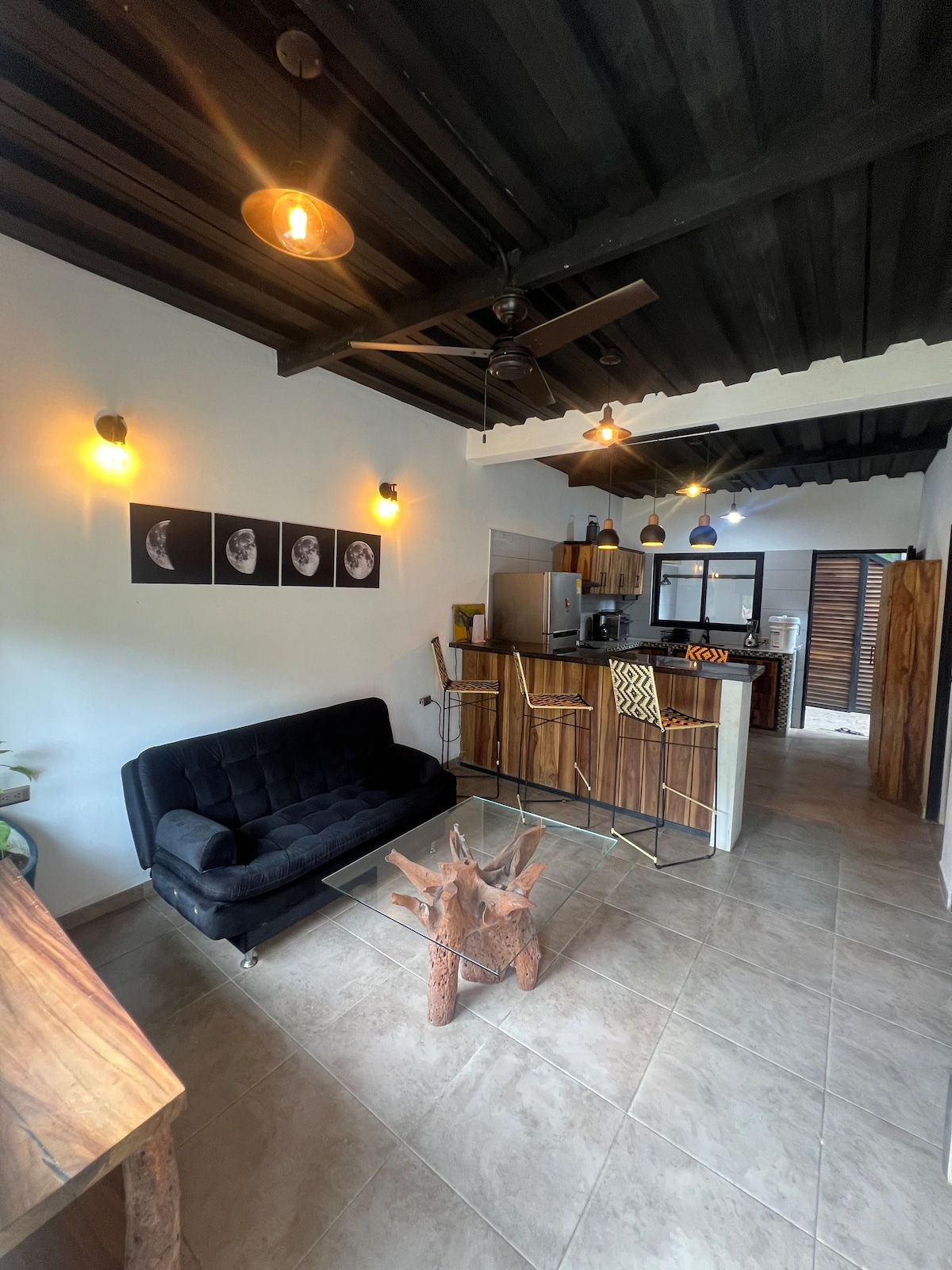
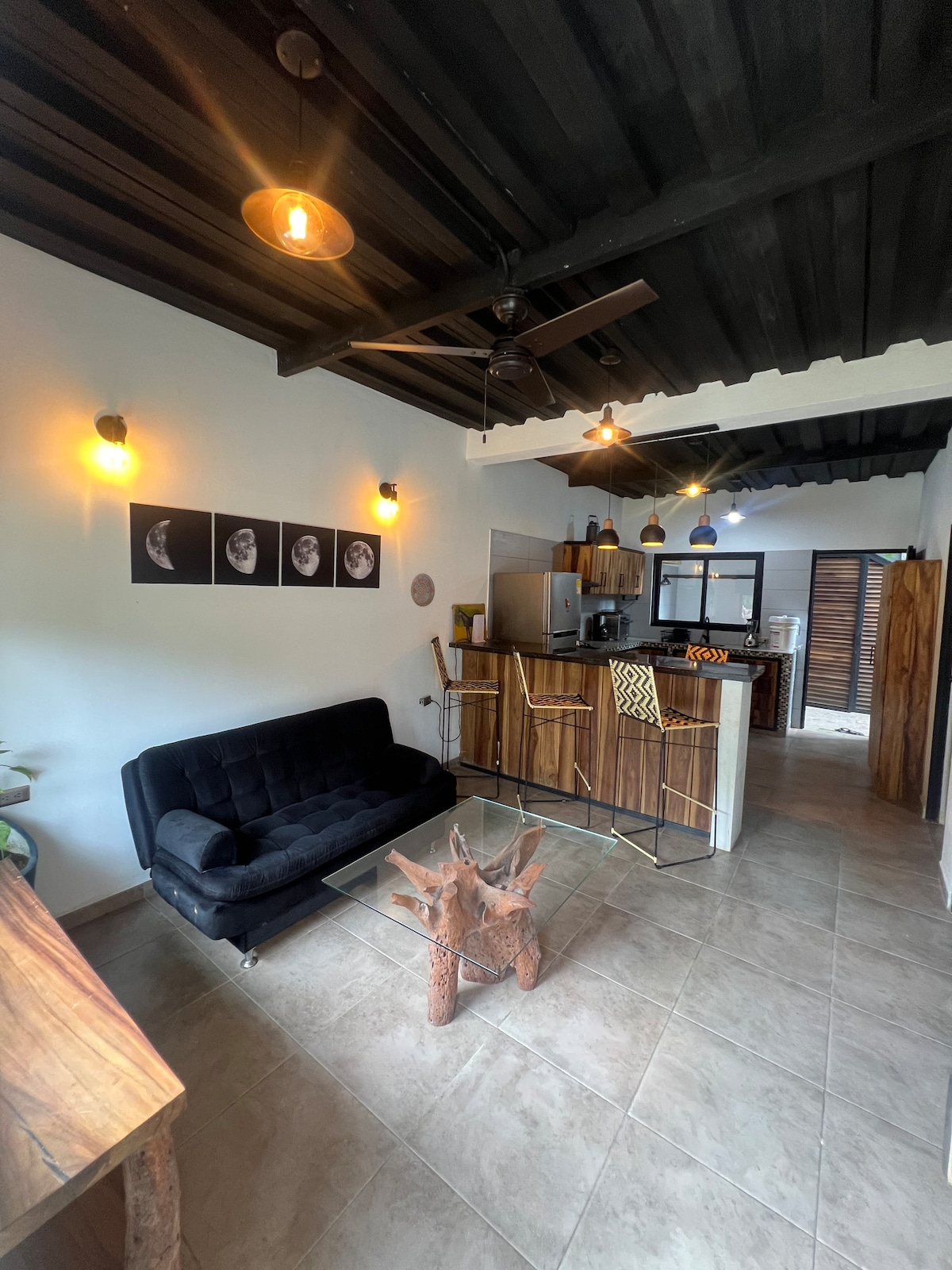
+ decorative plate [410,572,436,607]
